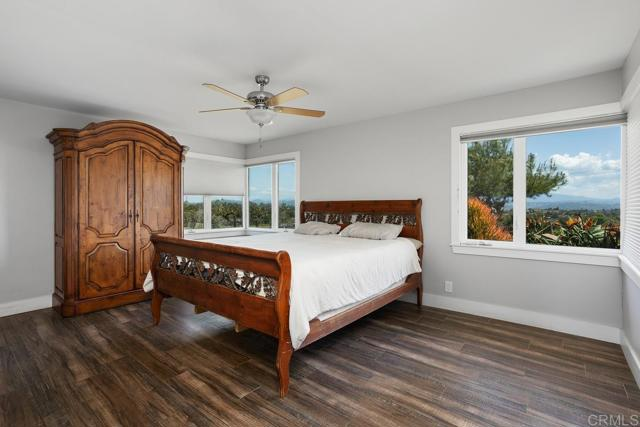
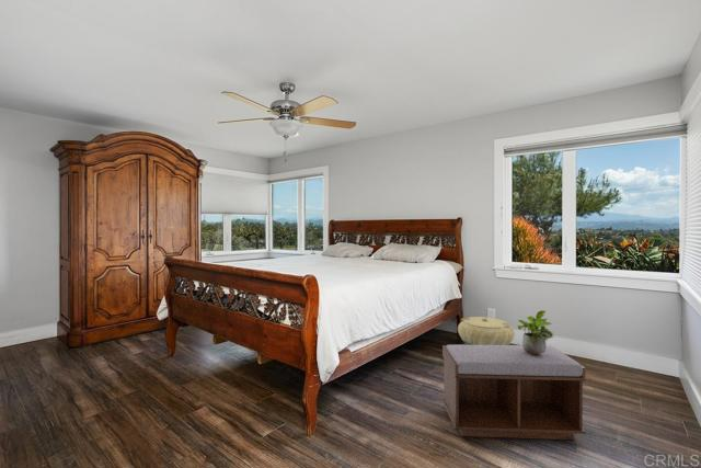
+ potted plant [517,309,555,354]
+ bench [441,344,586,441]
+ basket [457,316,516,345]
